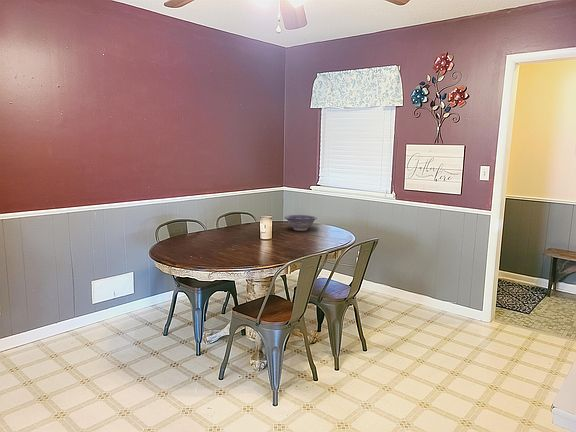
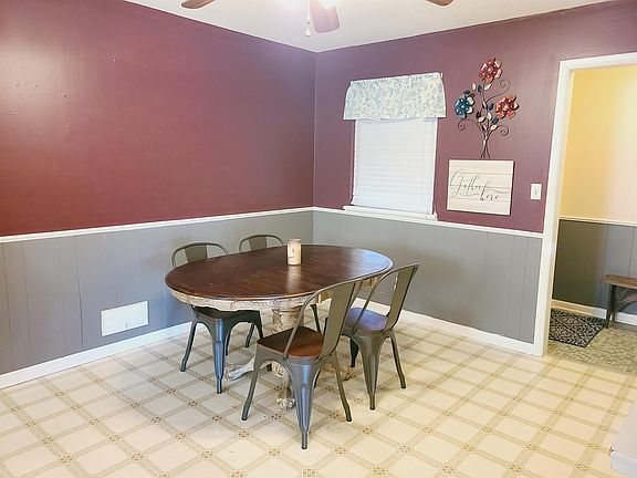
- decorative bowl [284,214,318,232]
